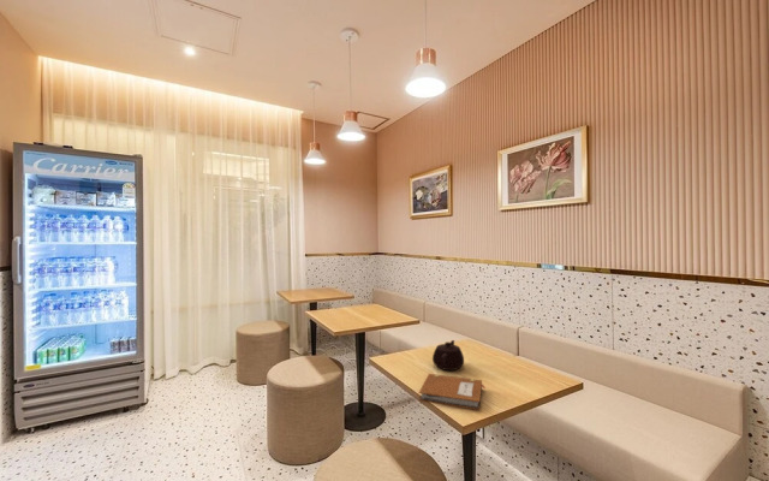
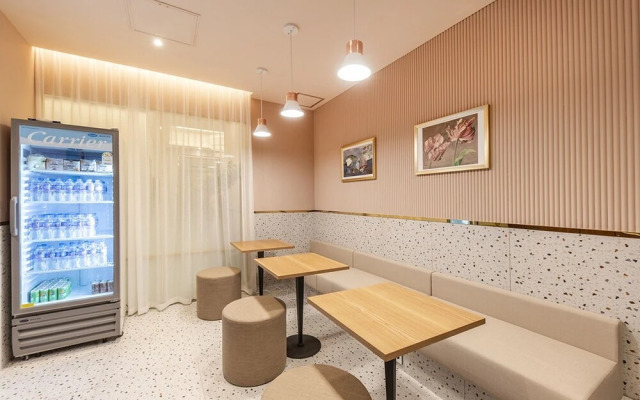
- teapot [431,339,465,372]
- notebook [418,373,487,411]
